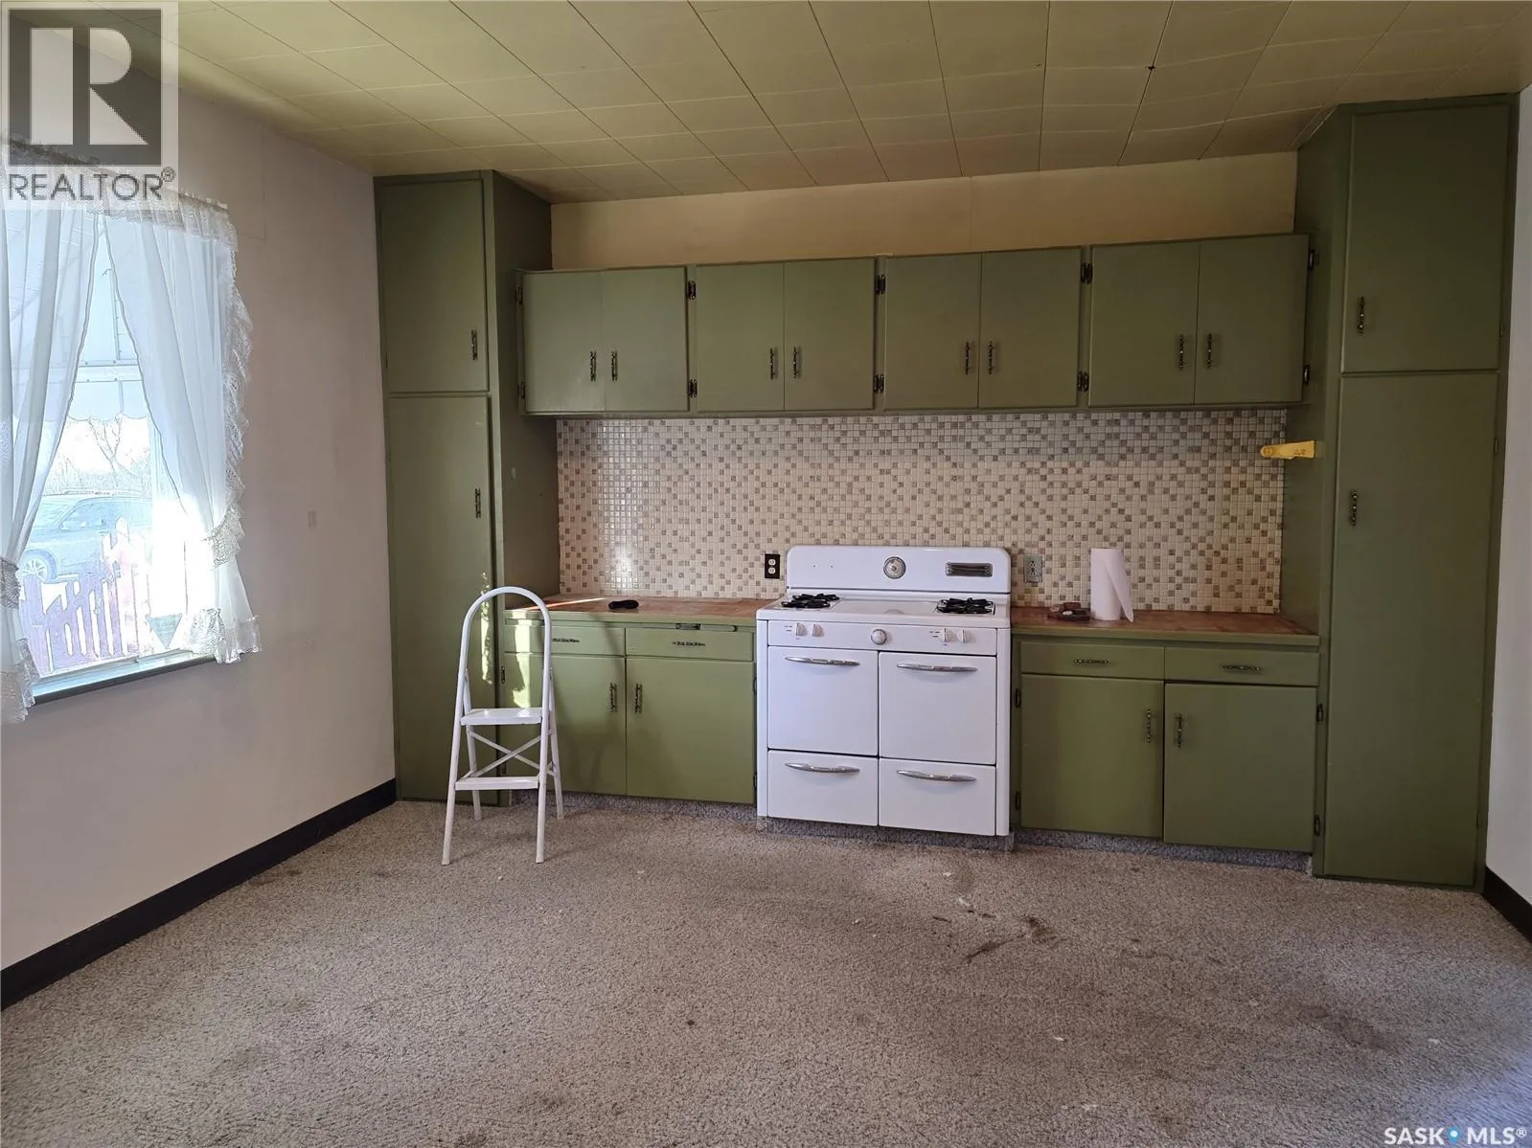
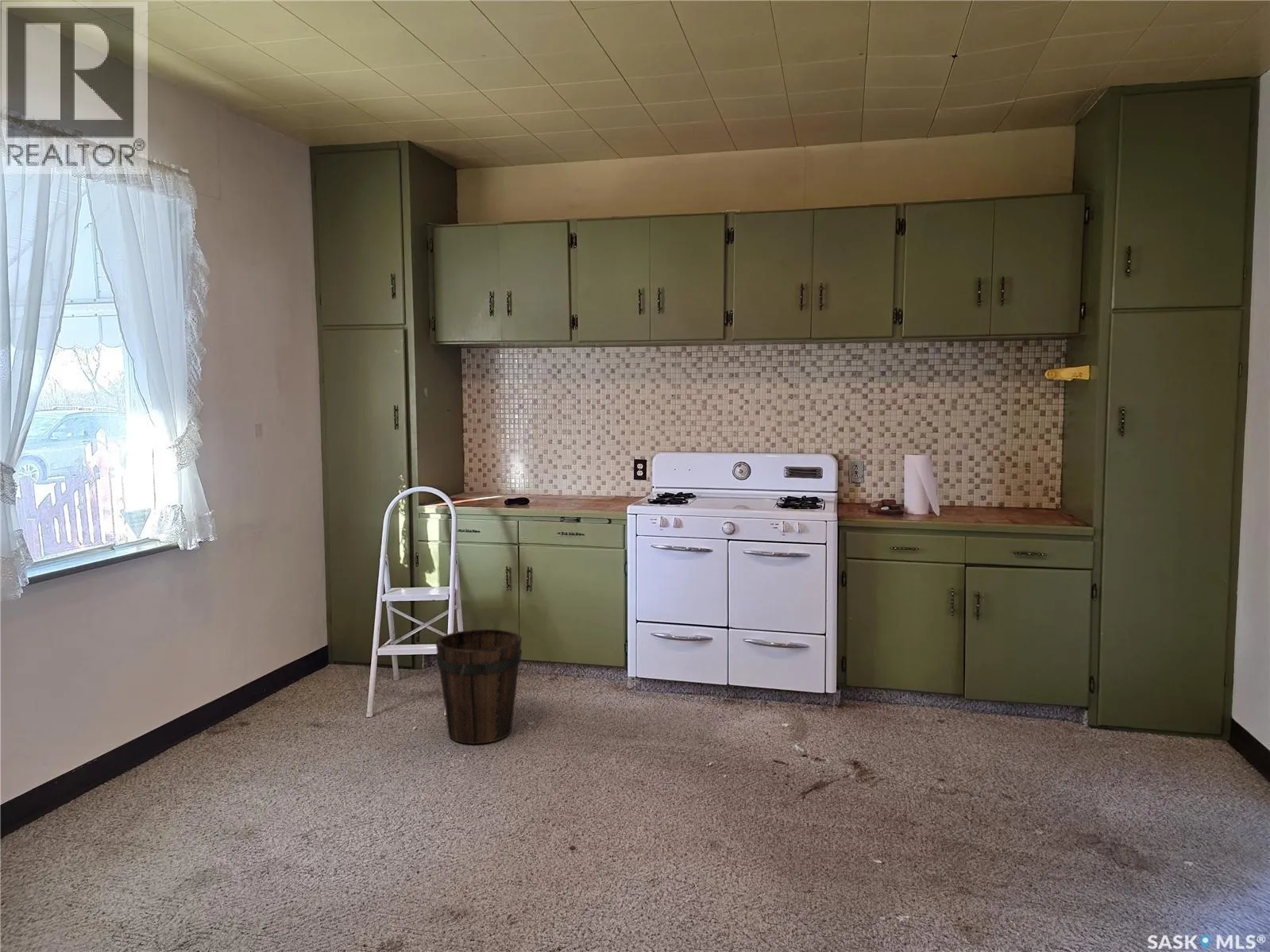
+ bucket [434,629,523,745]
